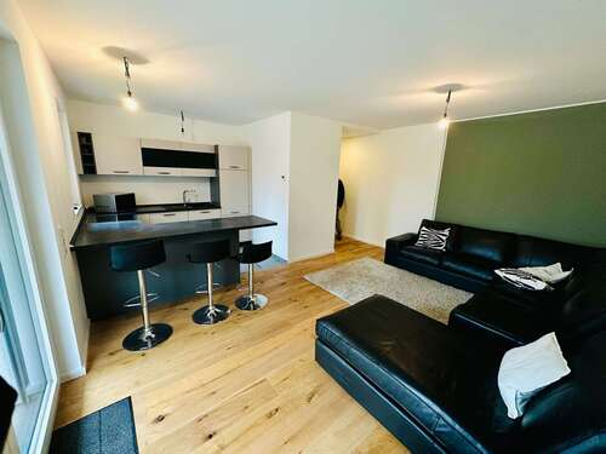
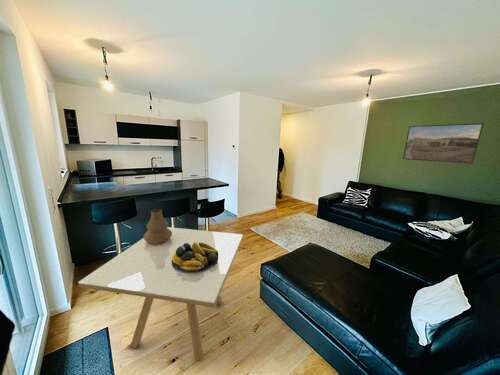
+ fruit bowl [172,241,219,272]
+ dining table [77,226,244,362]
+ vase [143,209,172,245]
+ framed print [402,122,485,165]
